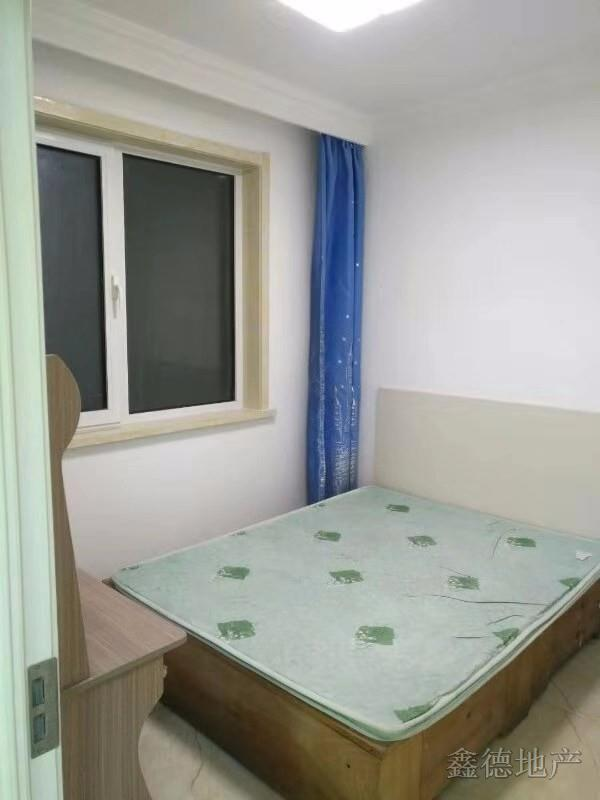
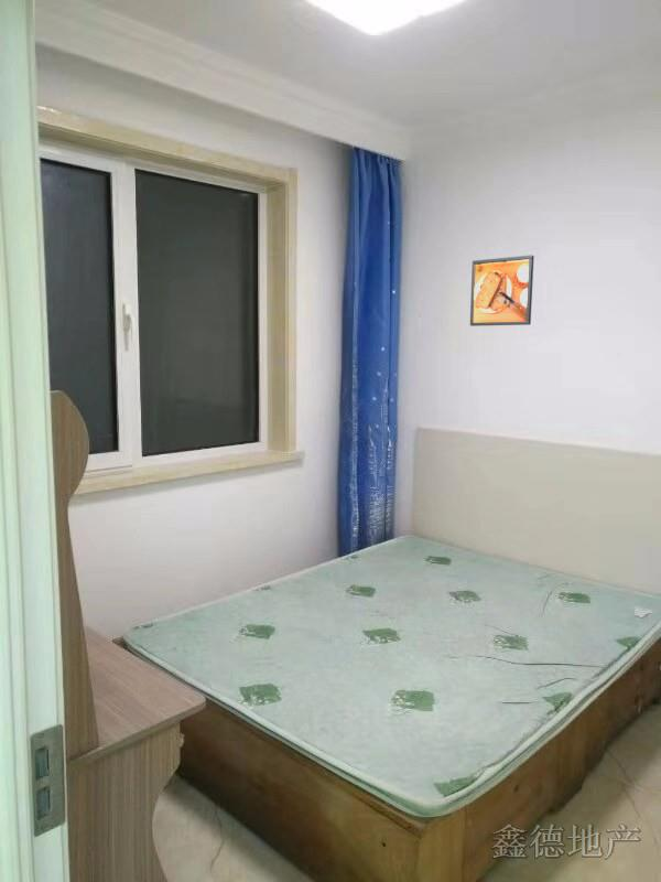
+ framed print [469,254,535,327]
